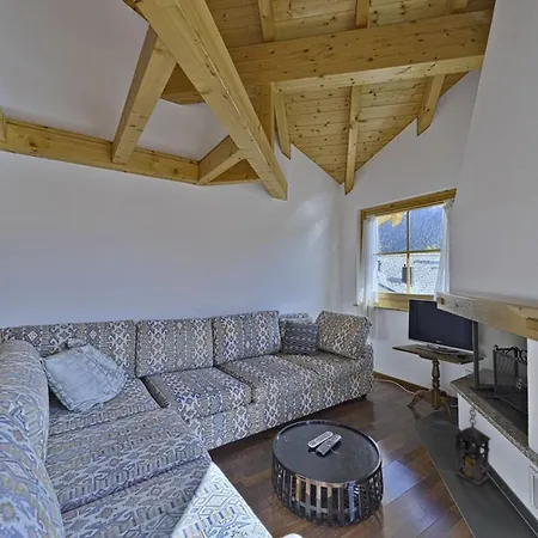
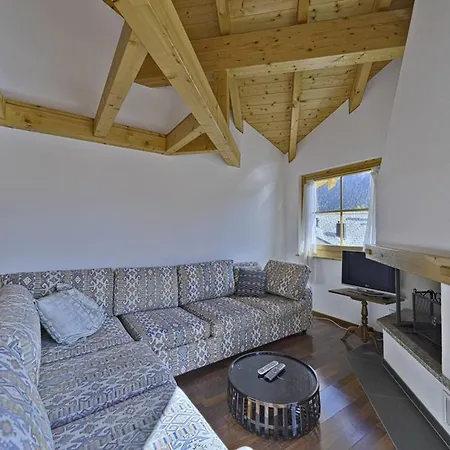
- lantern [453,404,491,487]
